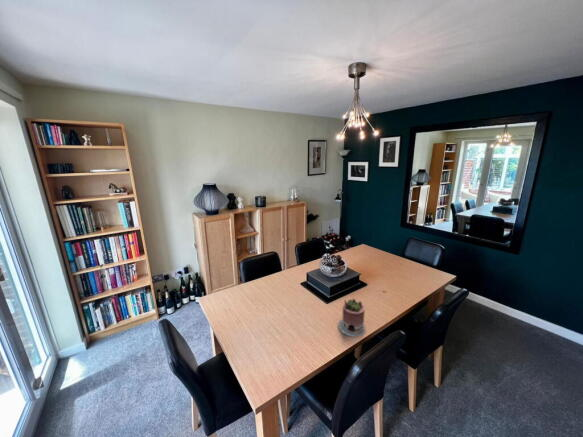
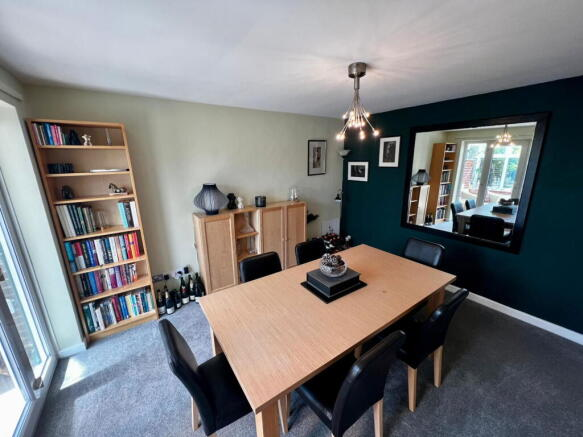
- succulent planter [337,298,367,338]
